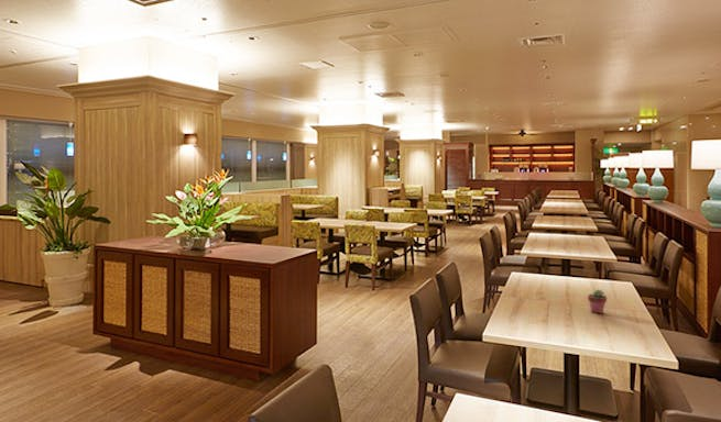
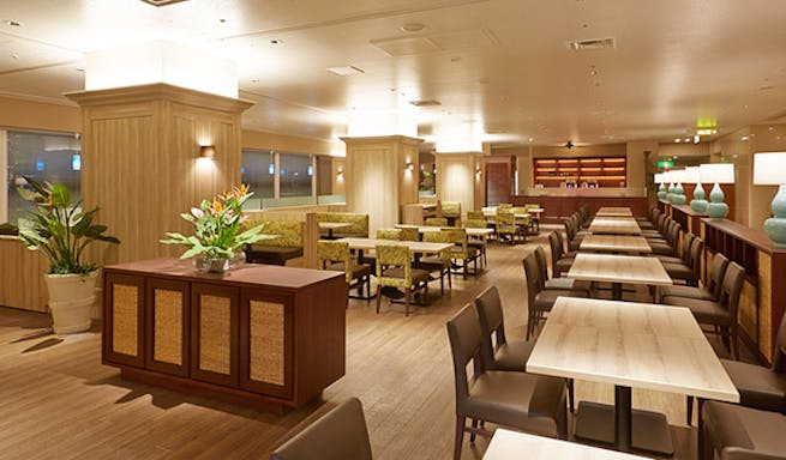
- potted succulent [587,288,608,314]
